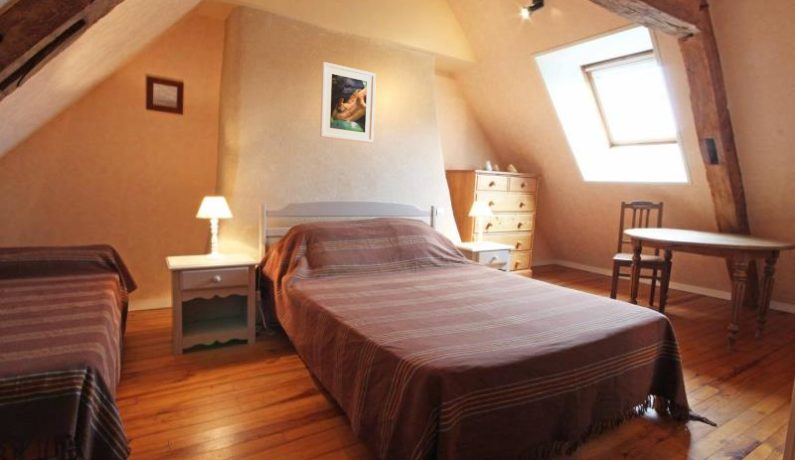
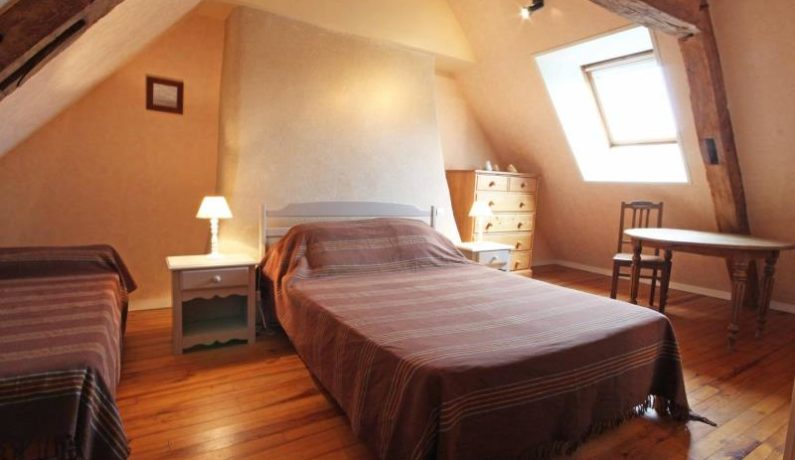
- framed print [319,61,377,144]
